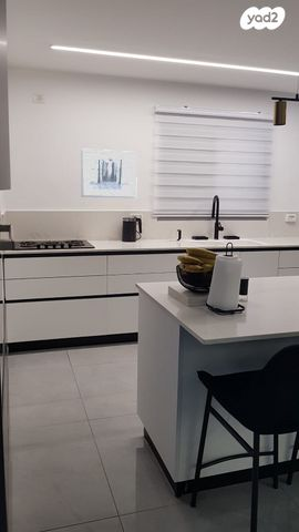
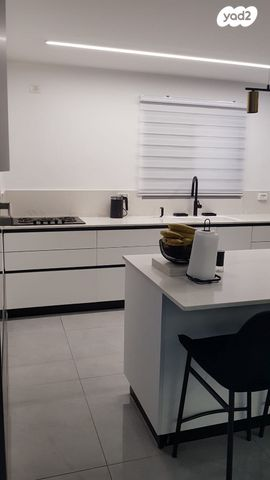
- wall art [81,147,138,200]
